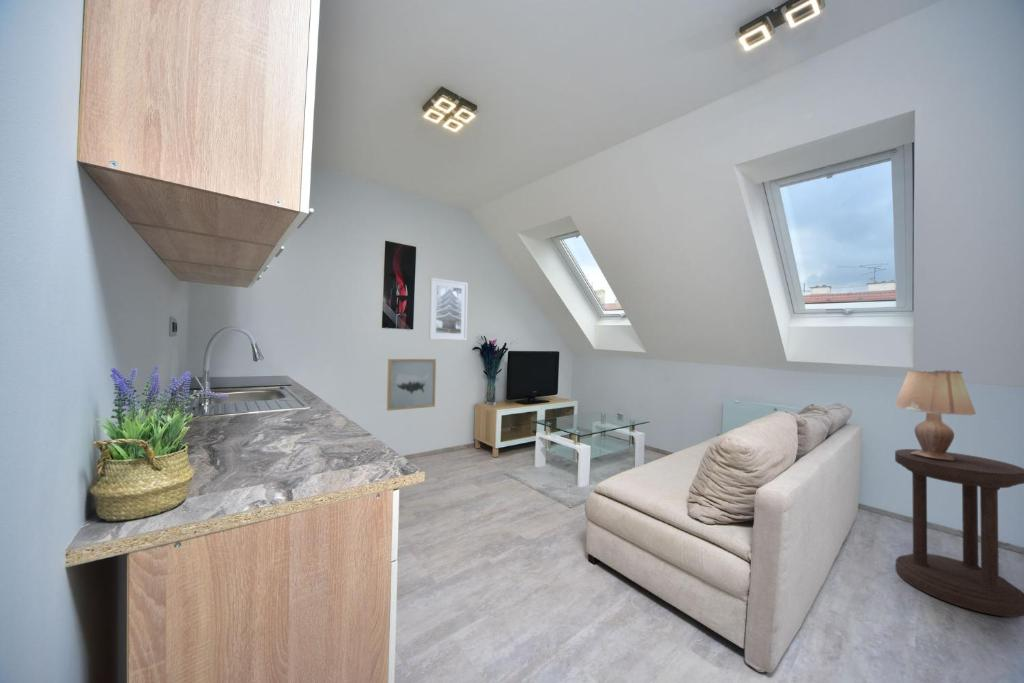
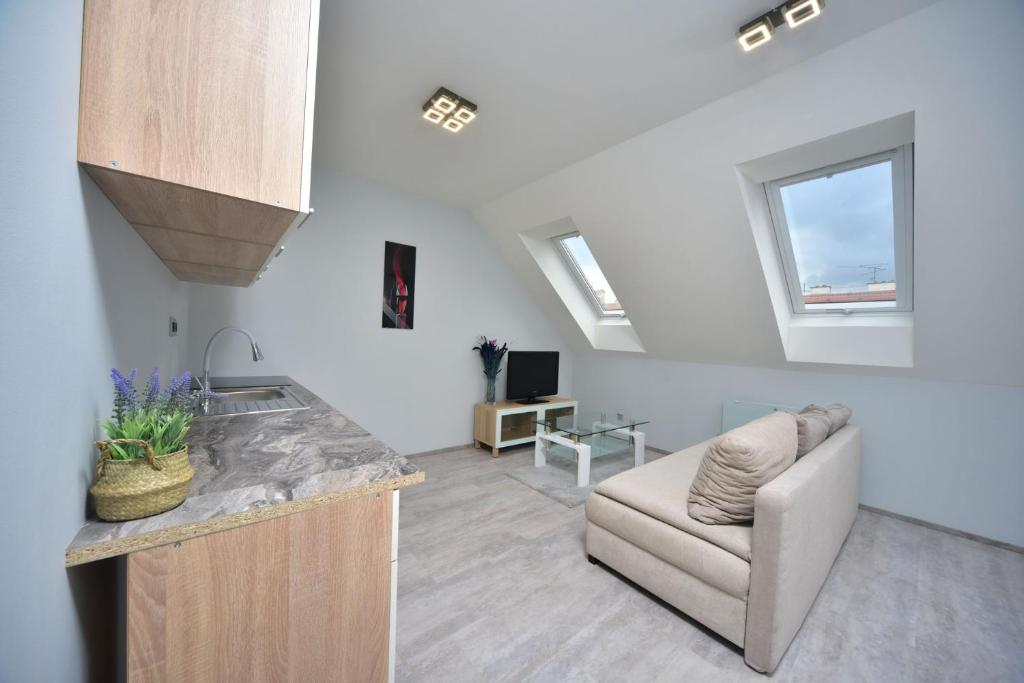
- side table [894,448,1024,618]
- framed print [428,277,469,342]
- lamp [894,369,977,460]
- wall art [386,358,437,412]
